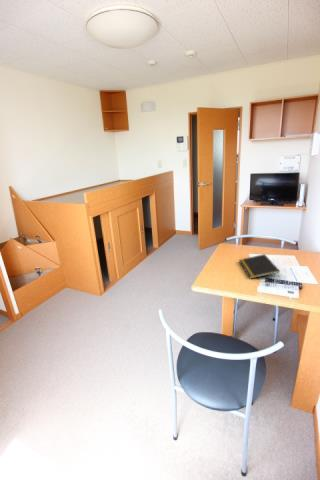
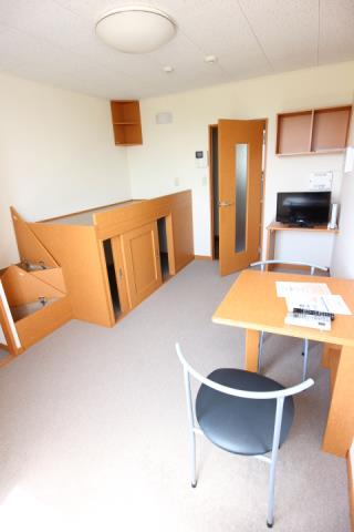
- notepad [238,253,281,280]
